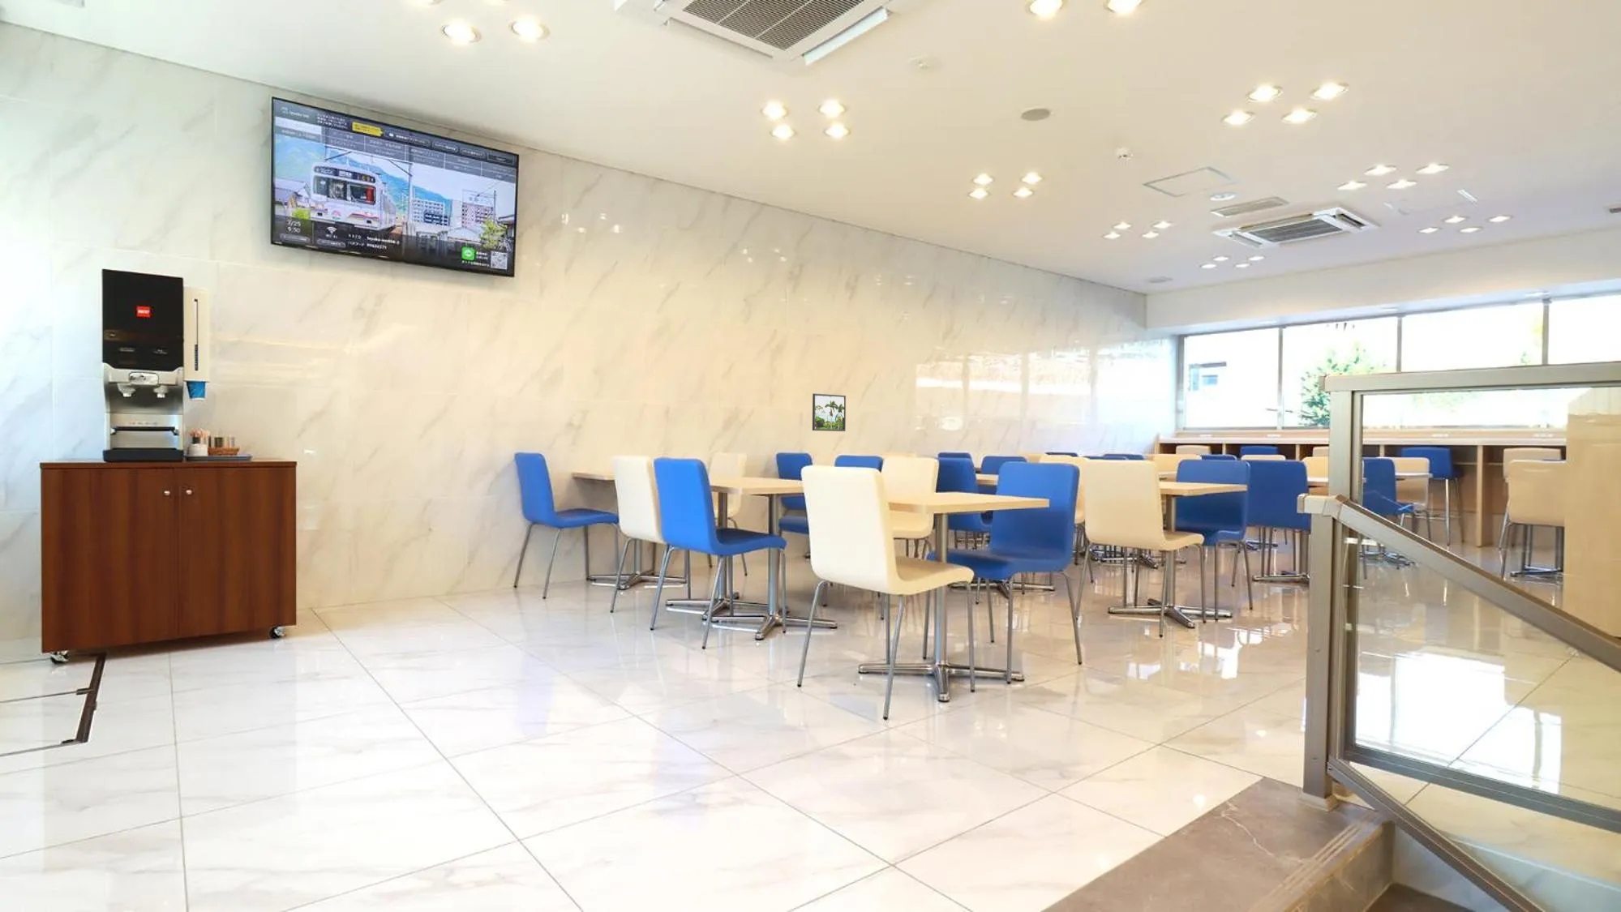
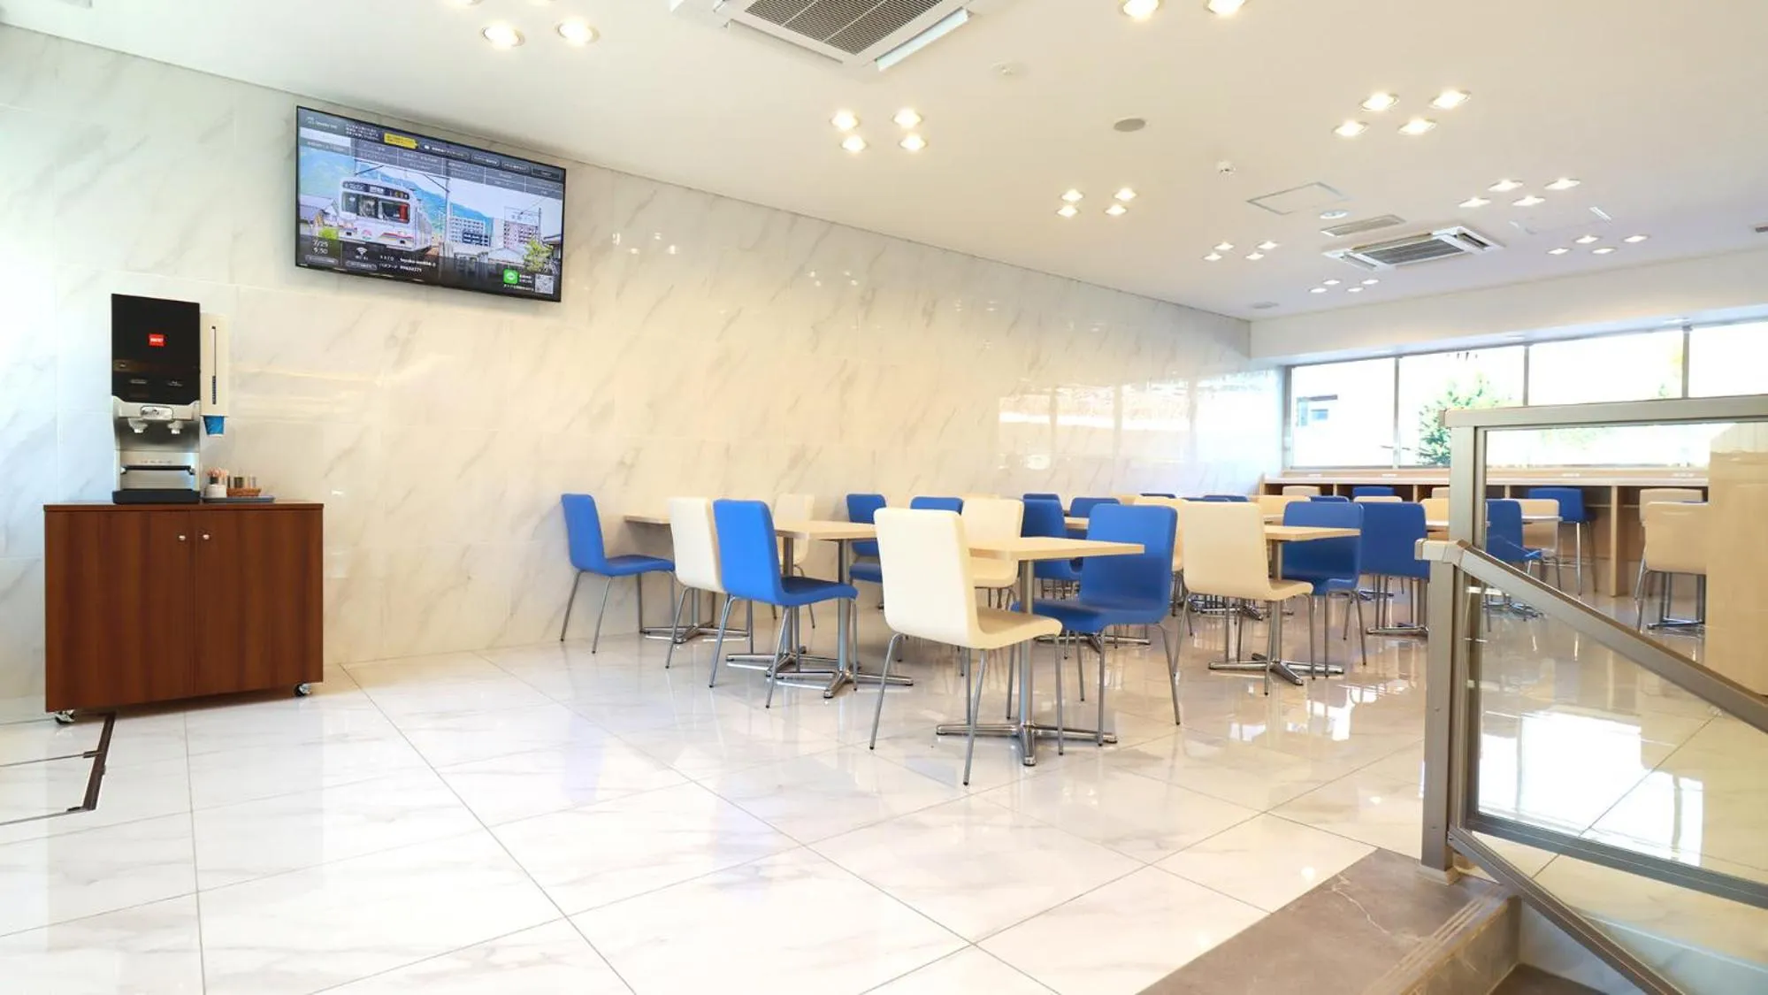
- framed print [812,392,846,432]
